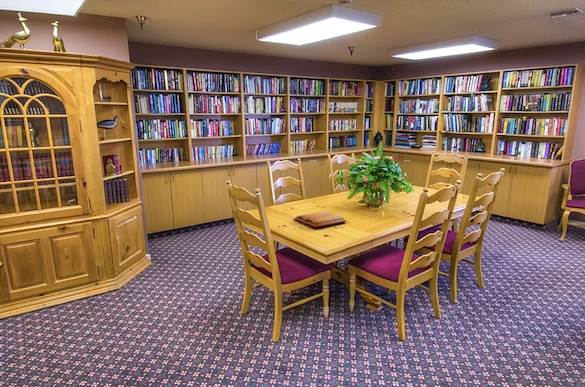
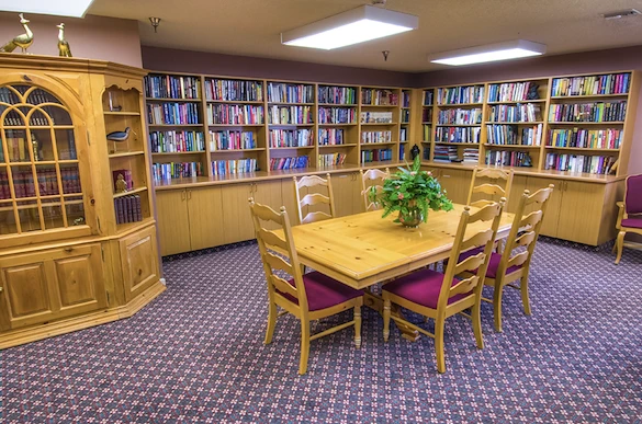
- bible [293,210,347,229]
